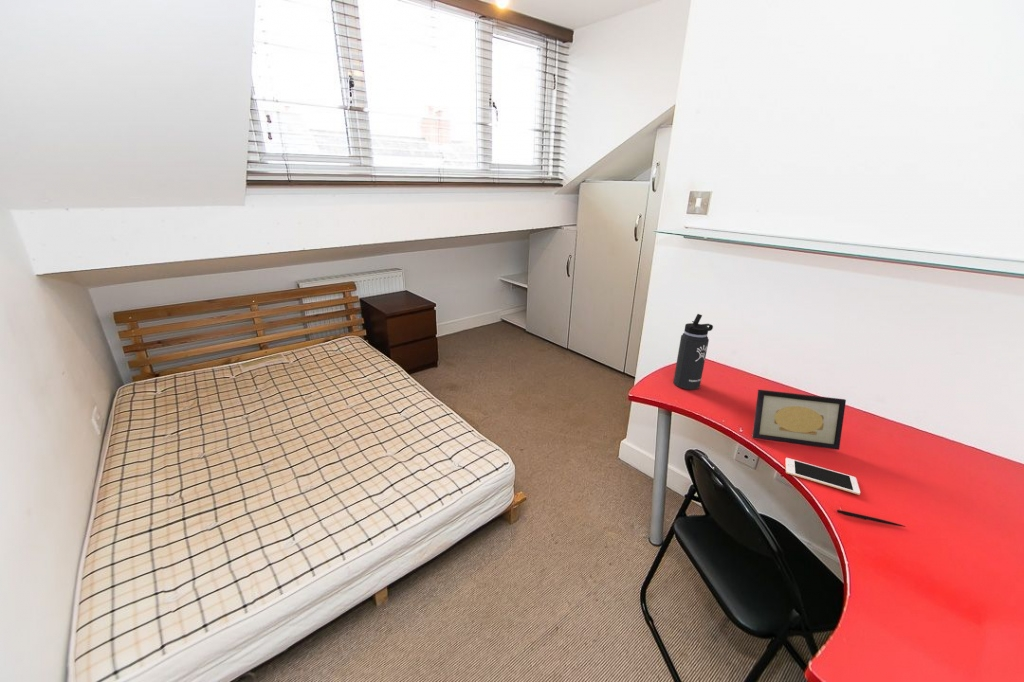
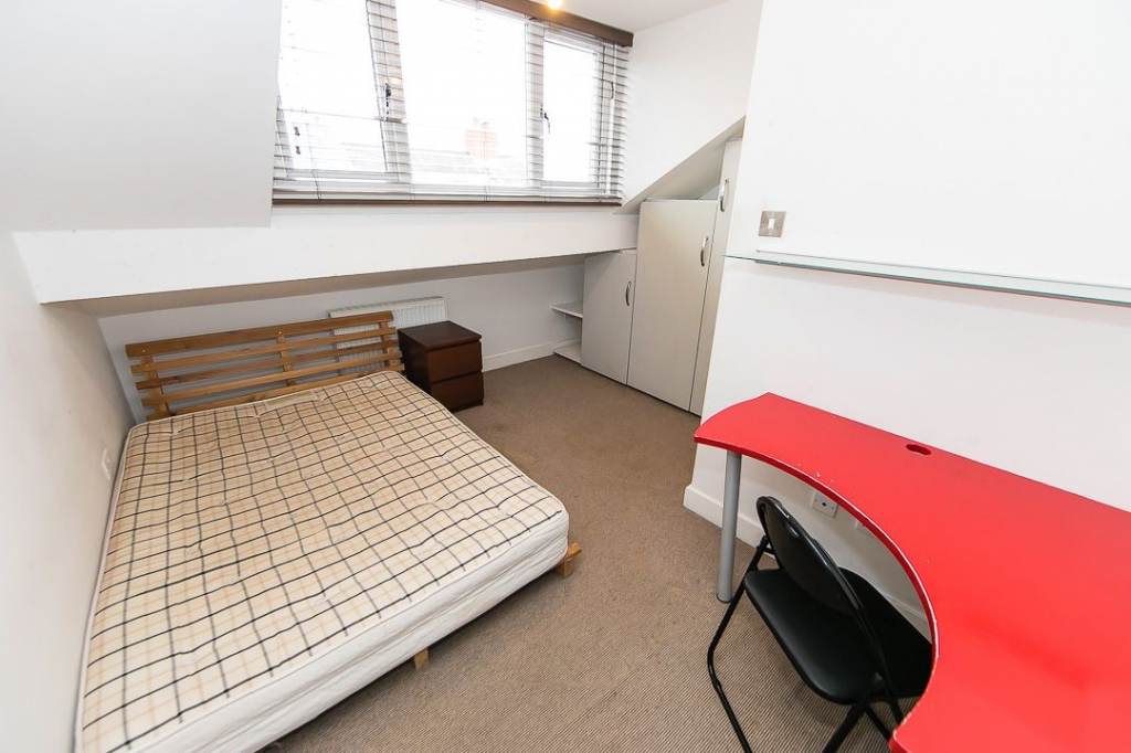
- cell phone [784,457,861,496]
- thermos bottle [672,313,714,391]
- picture frame [751,389,847,451]
- pen [836,509,906,528]
